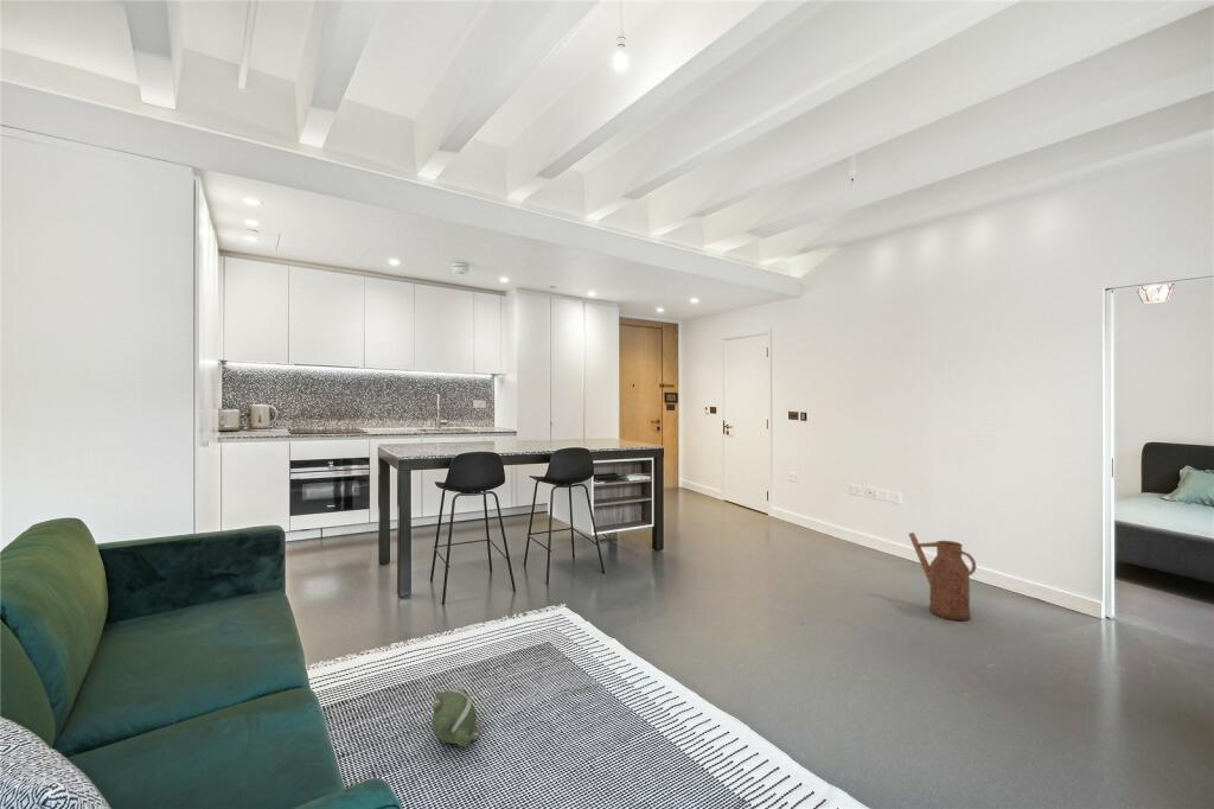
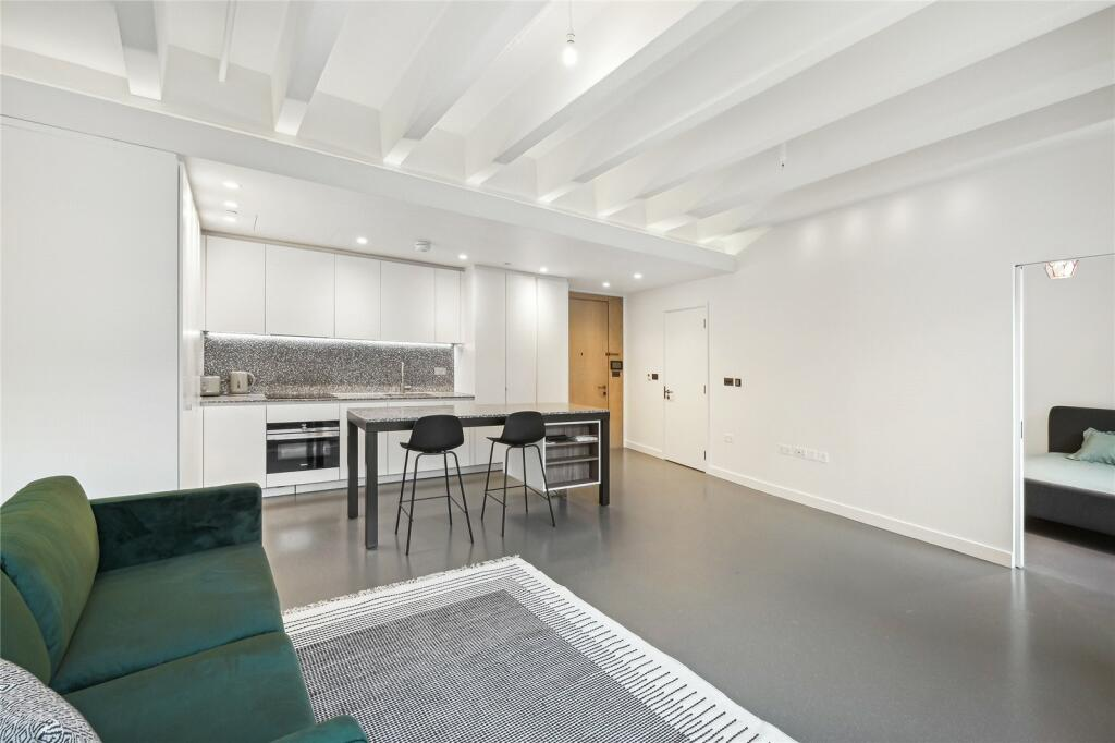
- plush toy [430,688,479,749]
- watering can [907,531,977,622]
